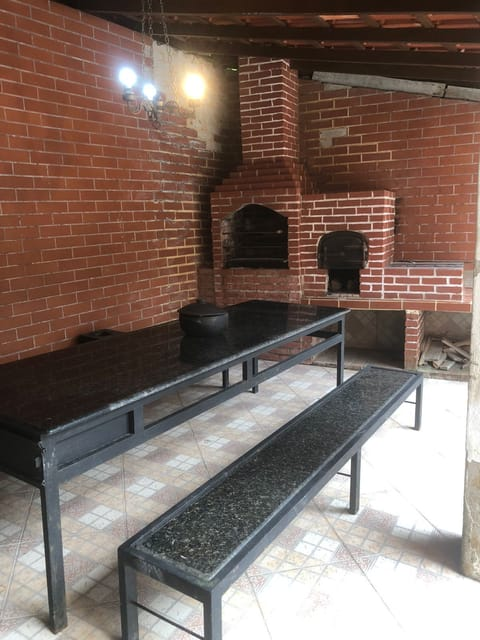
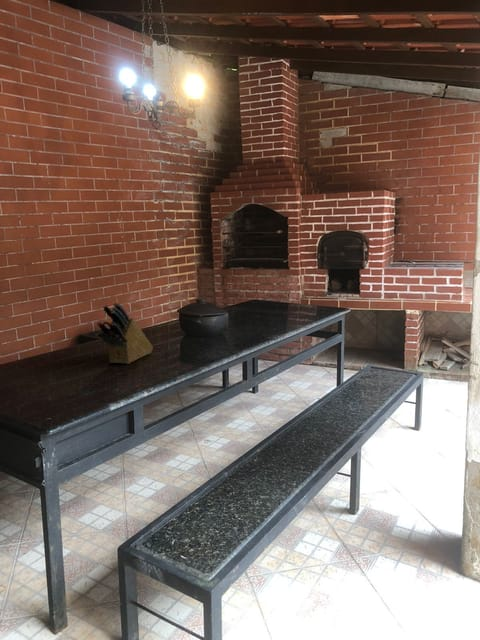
+ knife block [96,302,154,365]
